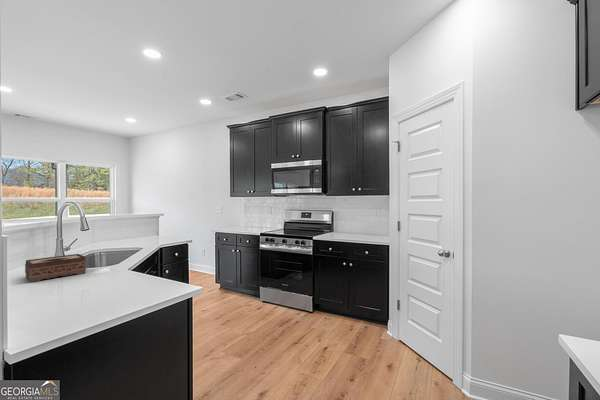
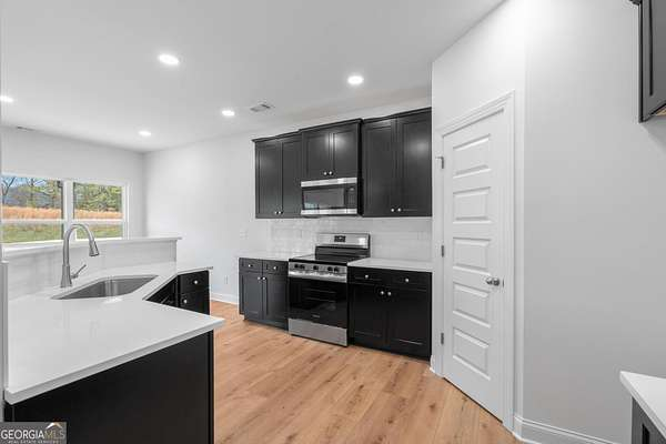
- tissue box [24,253,87,283]
